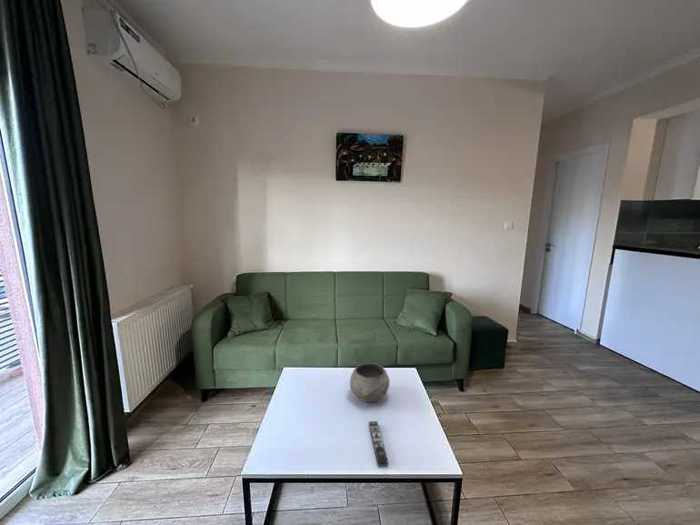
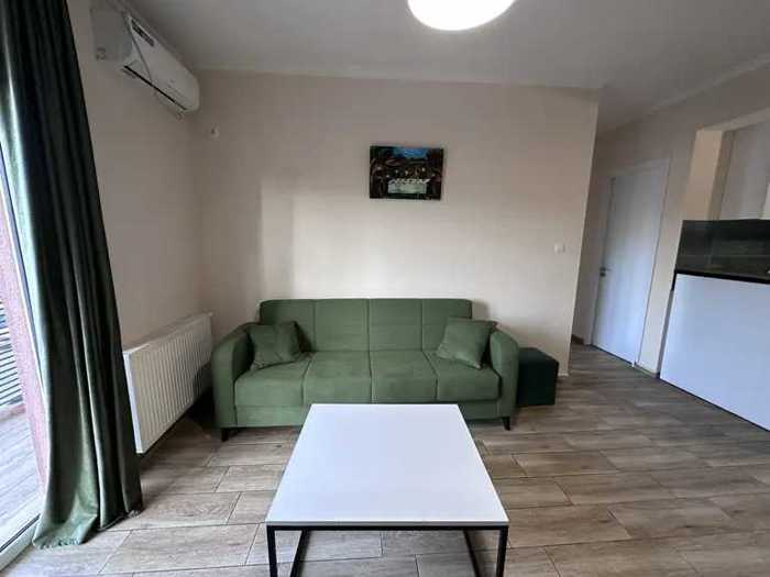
- remote control [368,420,389,467]
- bowl [349,362,391,403]
